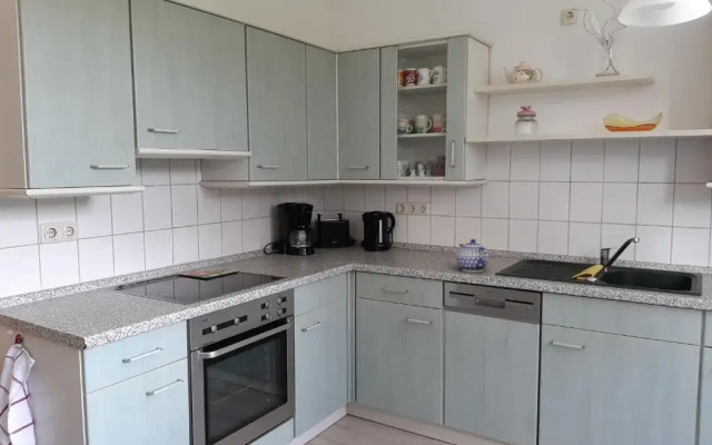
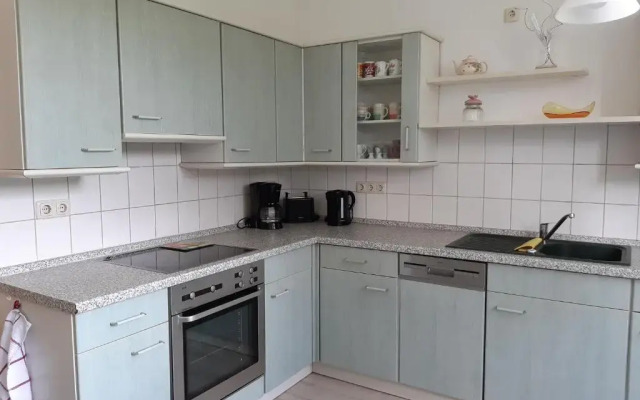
- teapot [455,238,490,273]
